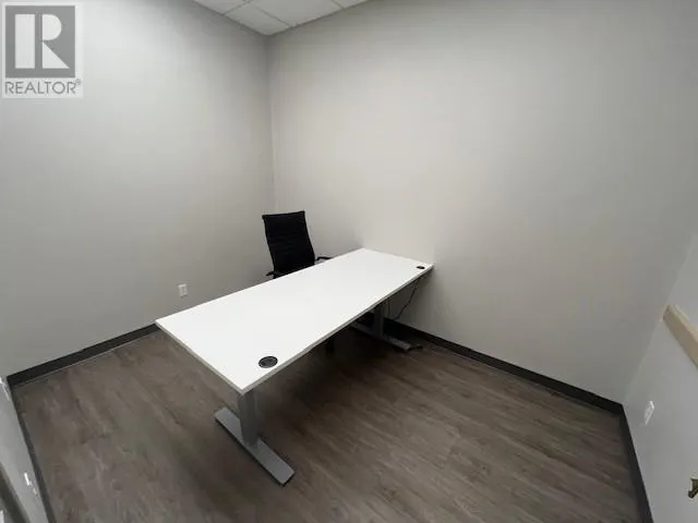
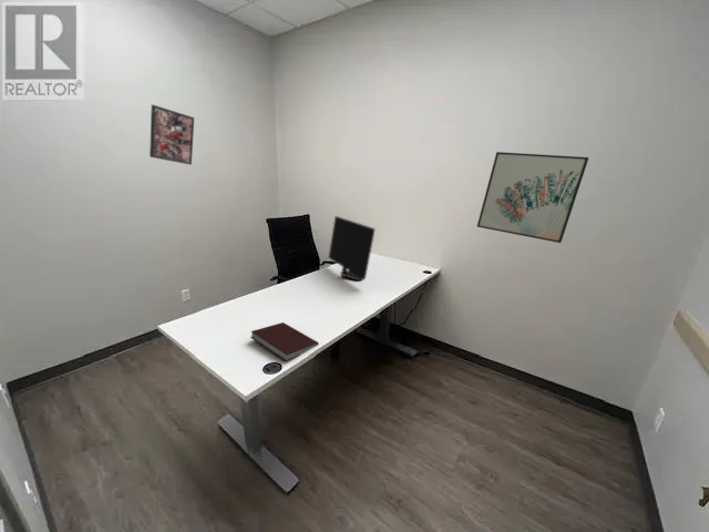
+ wall art [476,151,589,244]
+ notebook [249,321,319,362]
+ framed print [148,103,195,166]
+ computer monitor [327,215,377,282]
